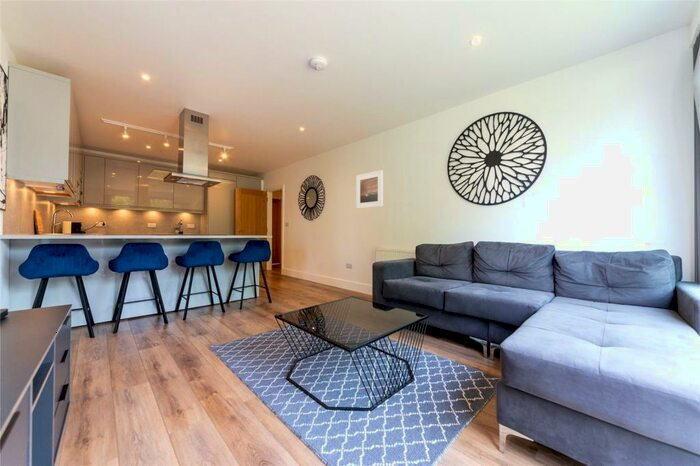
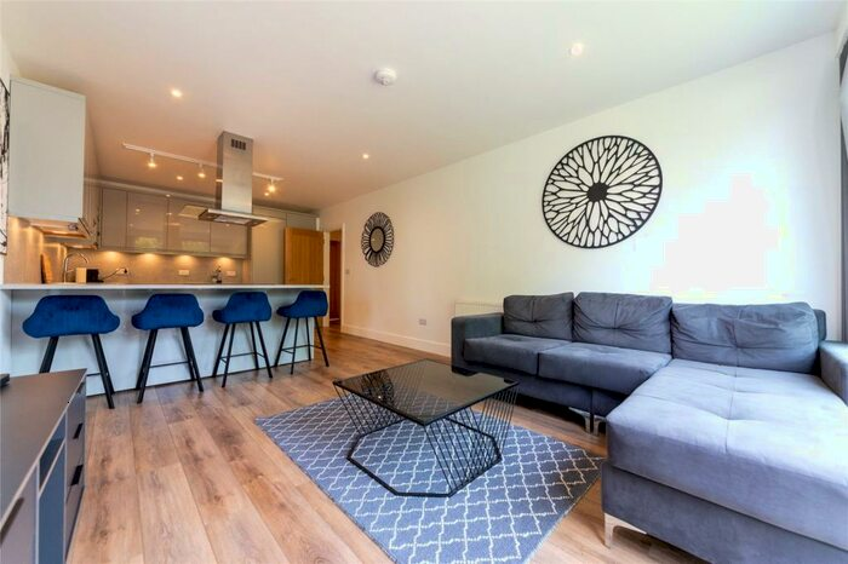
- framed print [355,169,384,210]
